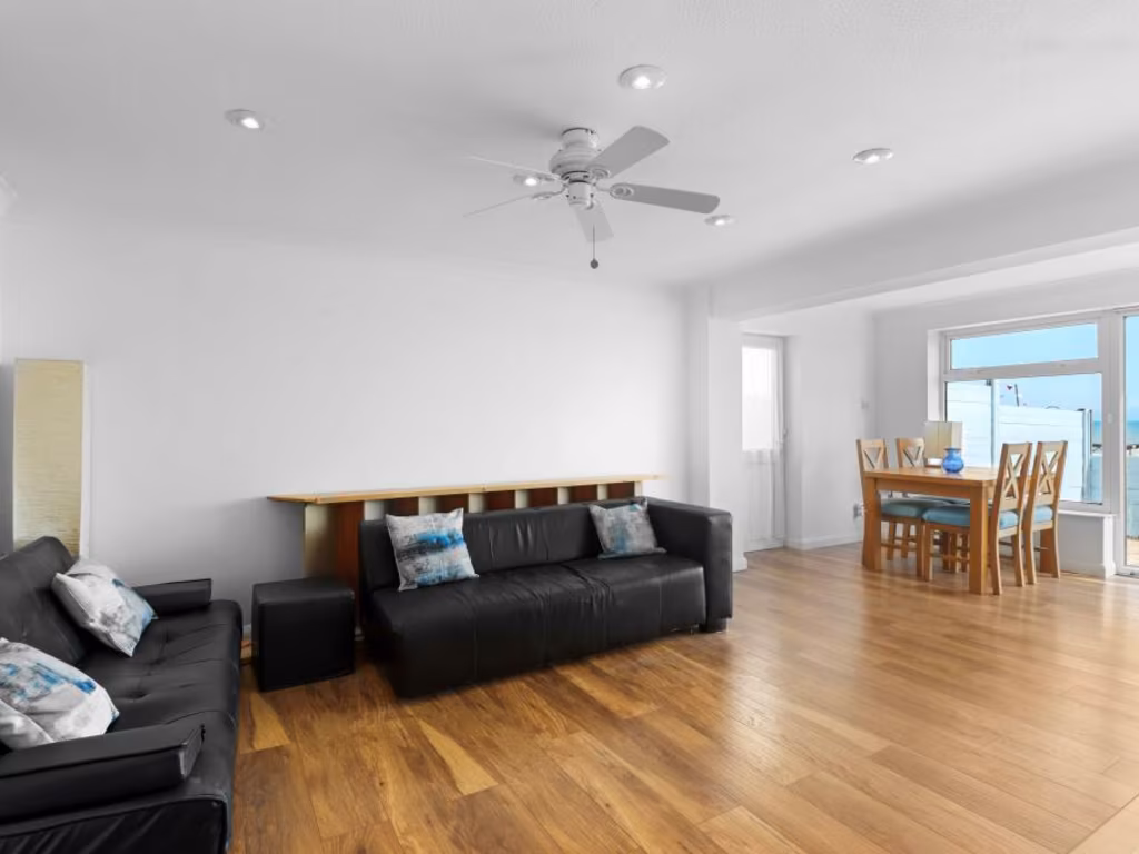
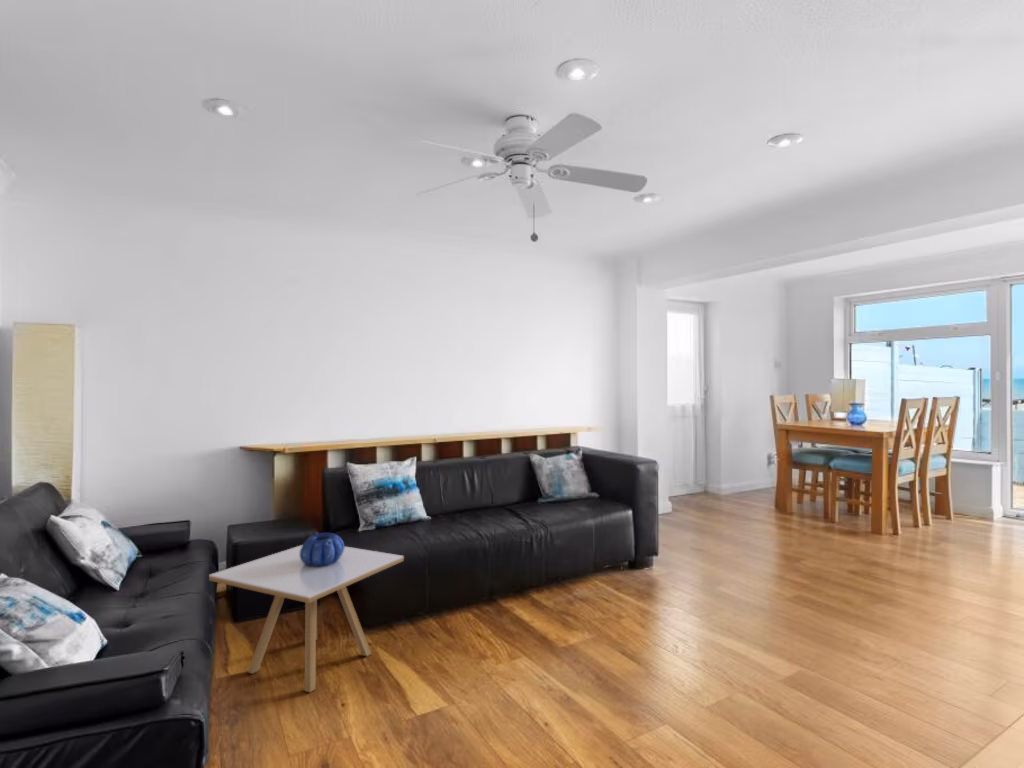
+ decorative bowl [300,532,345,567]
+ side table [208,544,405,694]
